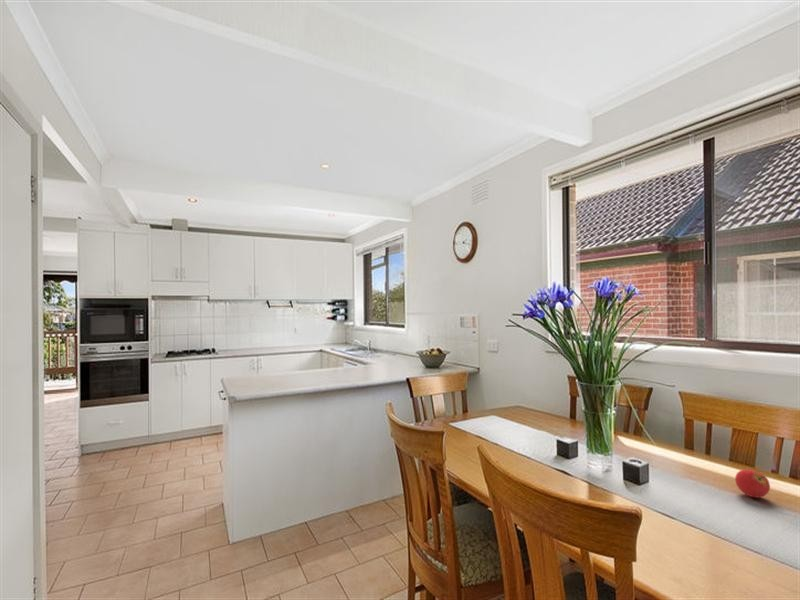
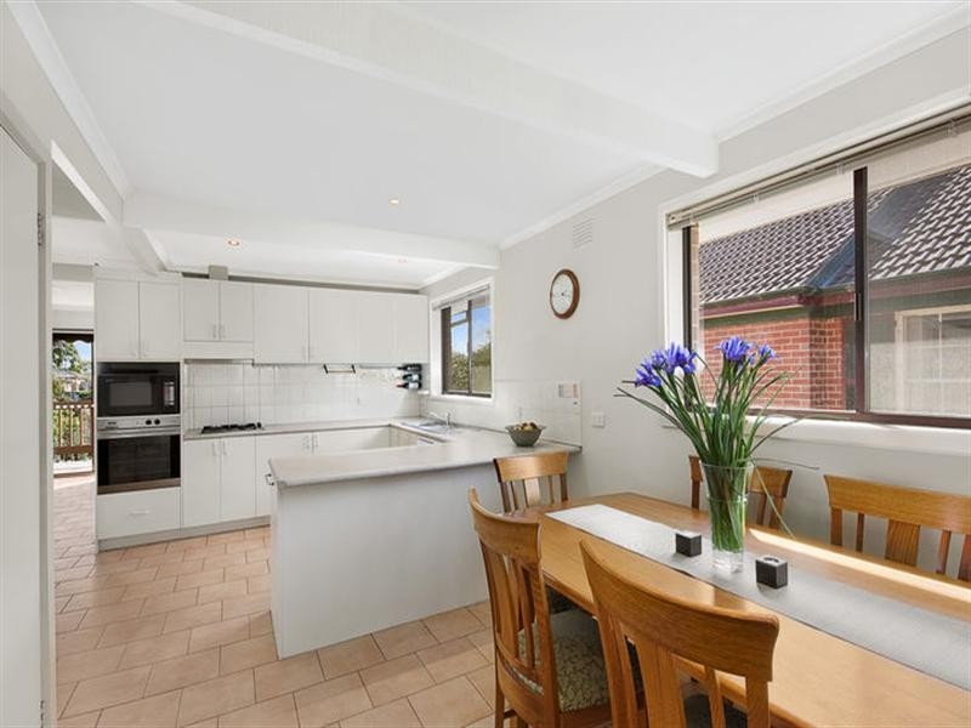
- fruit [734,468,771,499]
